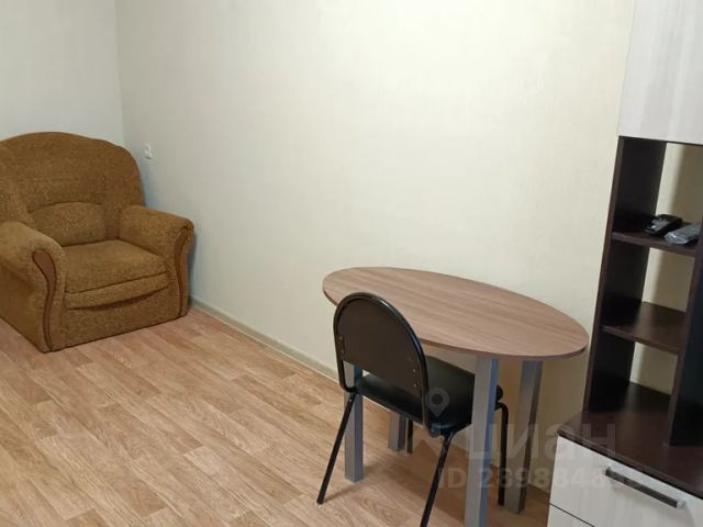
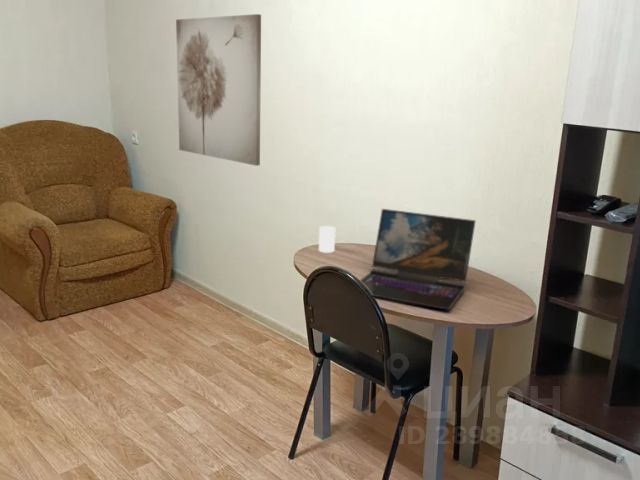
+ wall art [175,13,262,167]
+ cup [318,225,336,254]
+ laptop [359,208,477,311]
